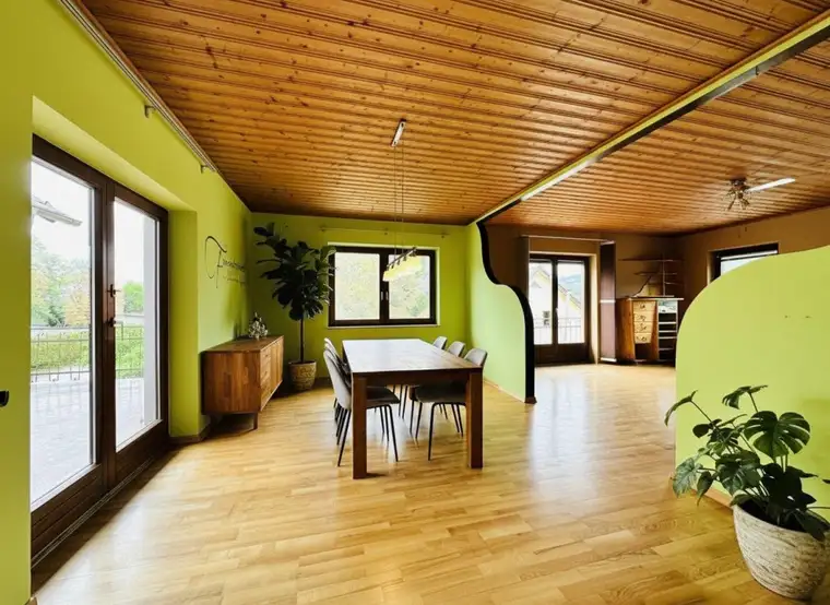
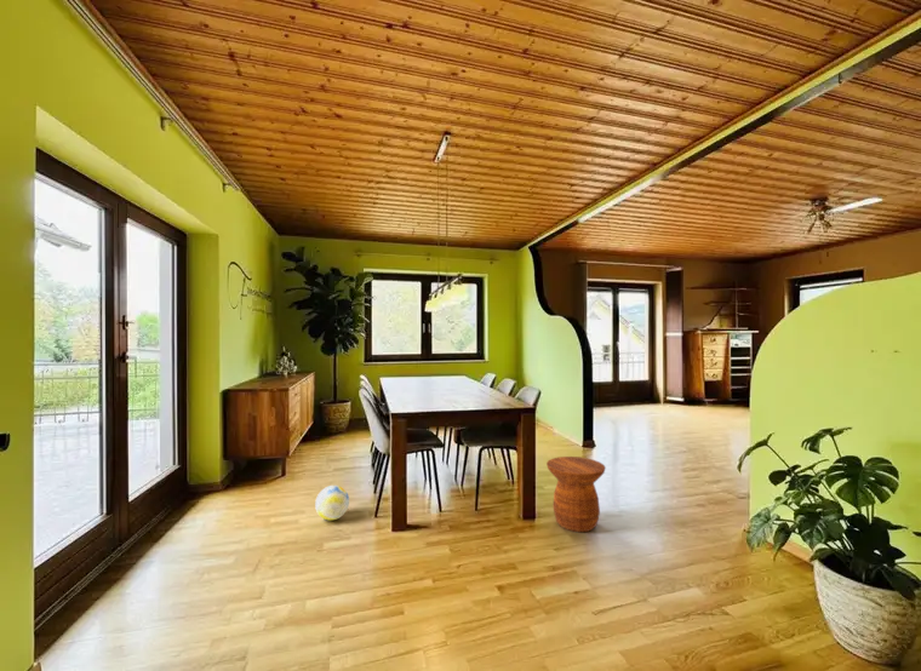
+ side table [545,455,607,533]
+ ball [314,484,350,522]
